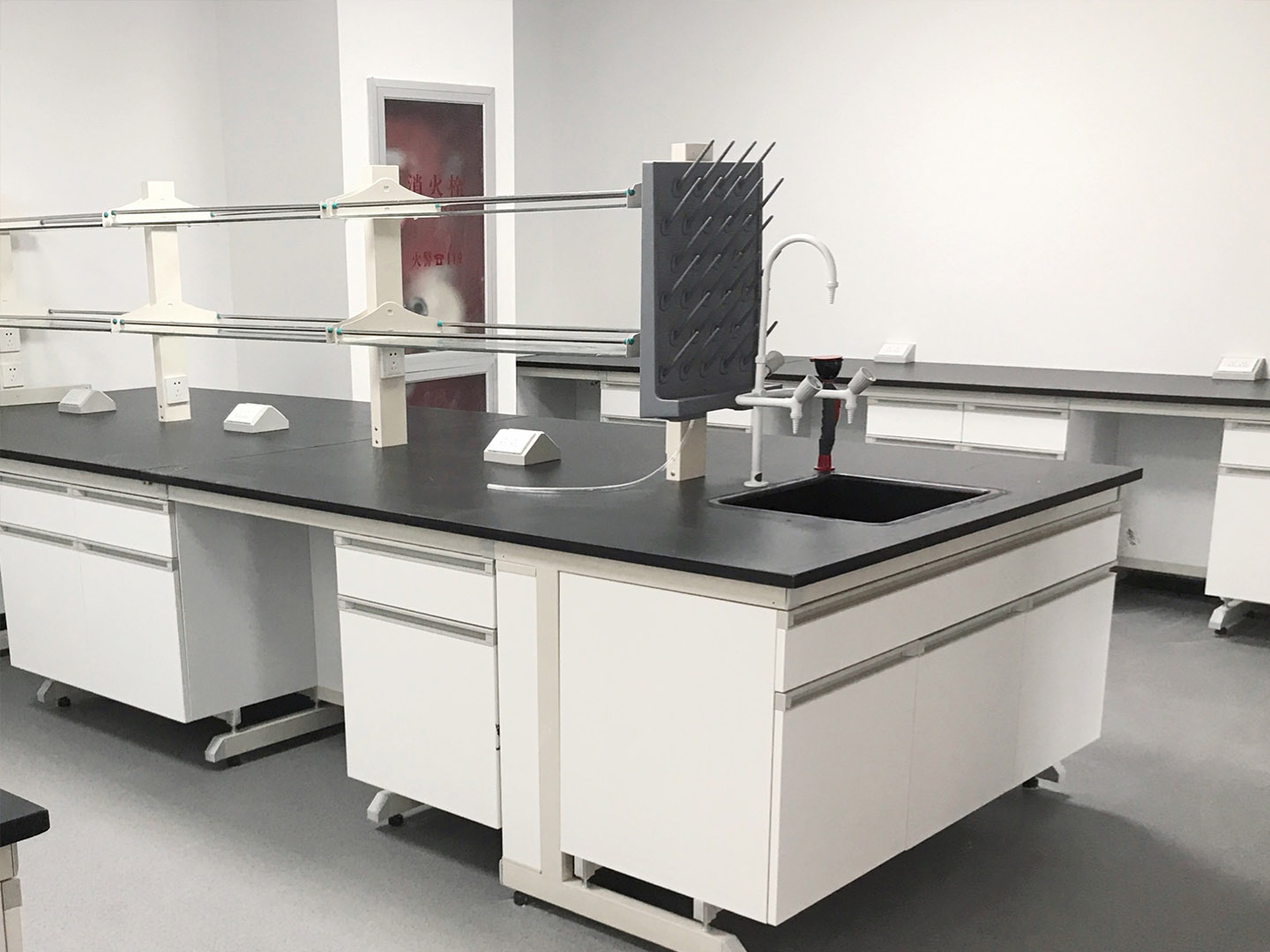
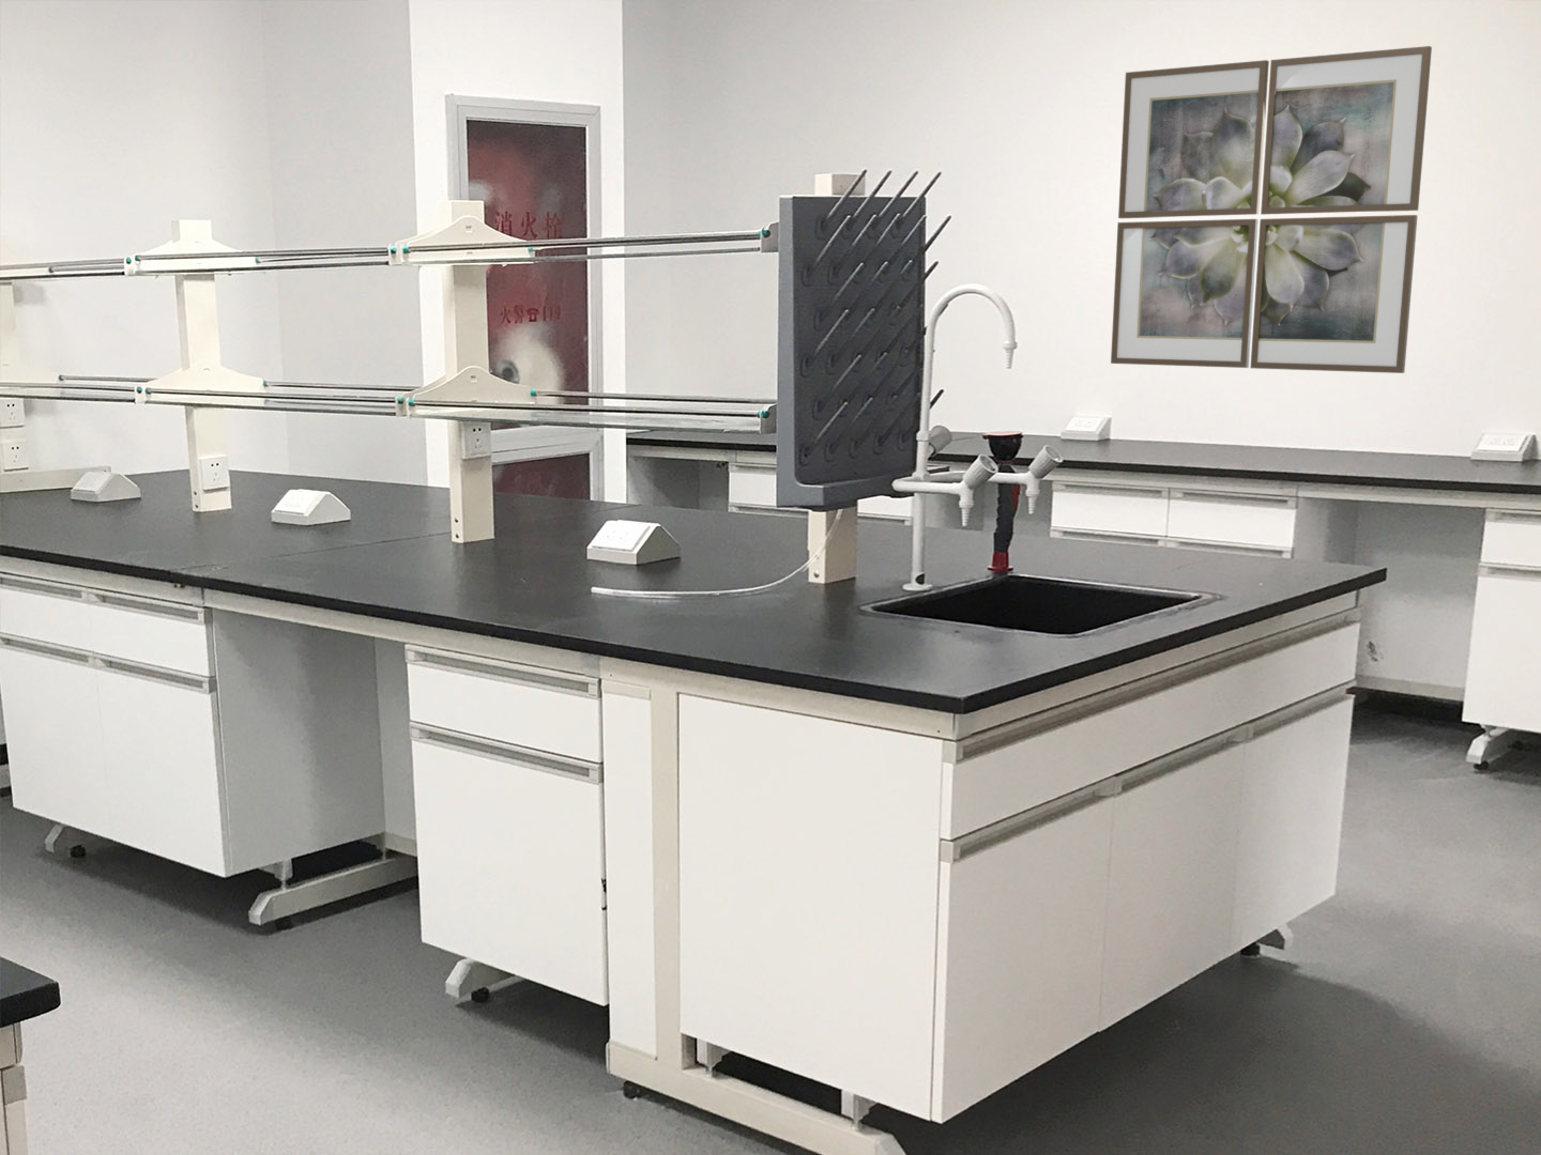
+ wall art [1110,45,1433,375]
